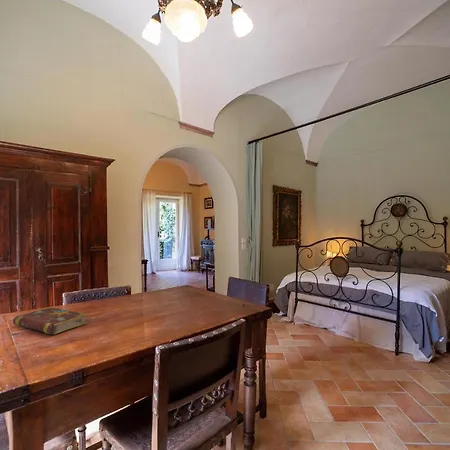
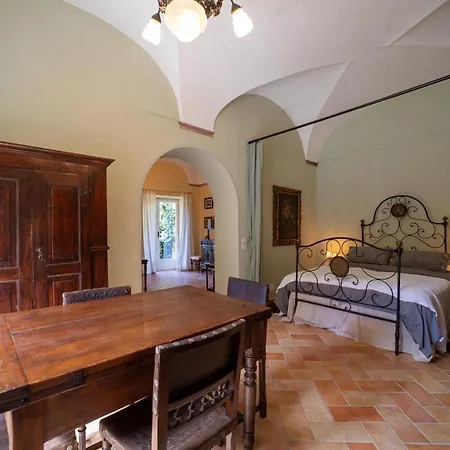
- book [12,306,89,335]
